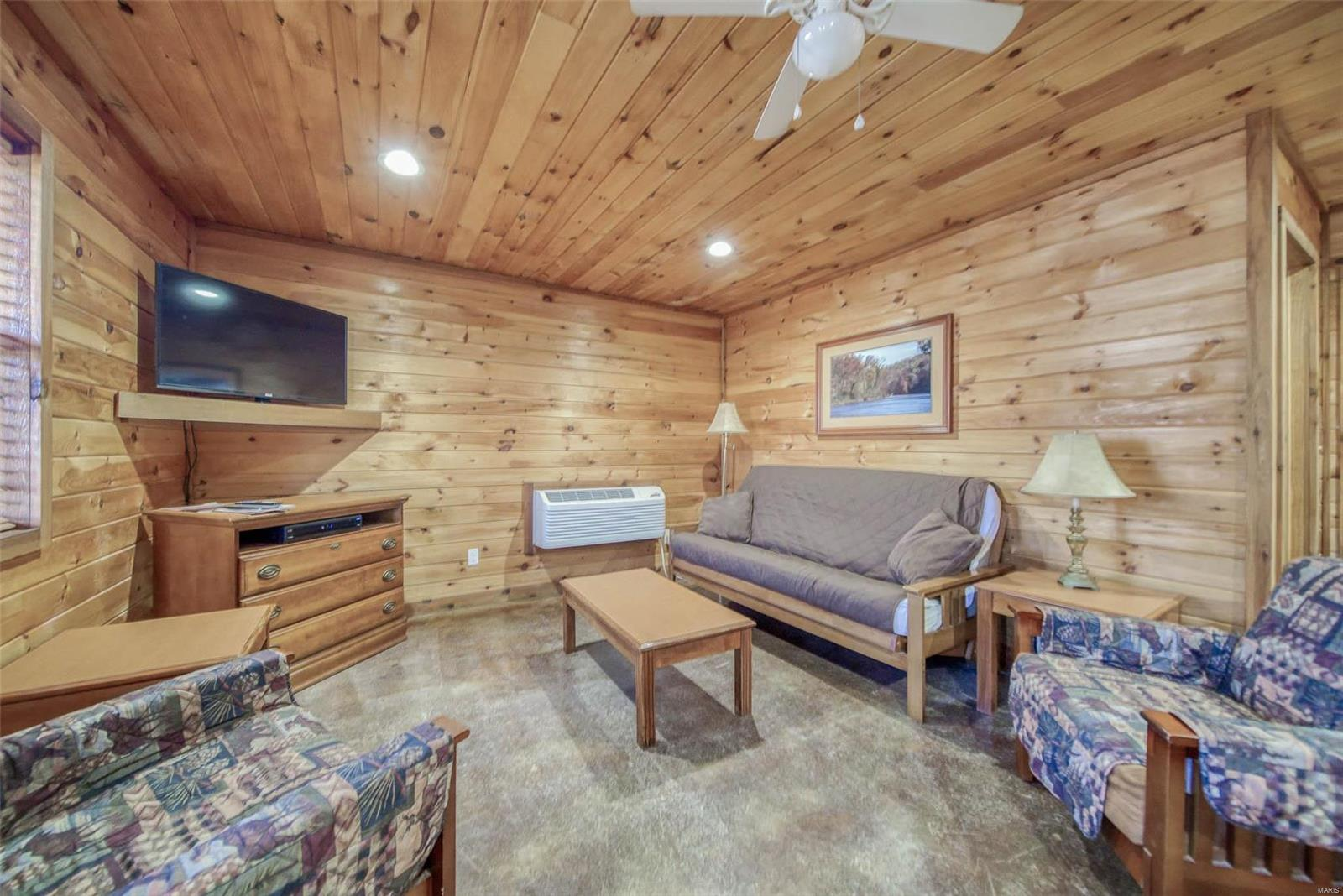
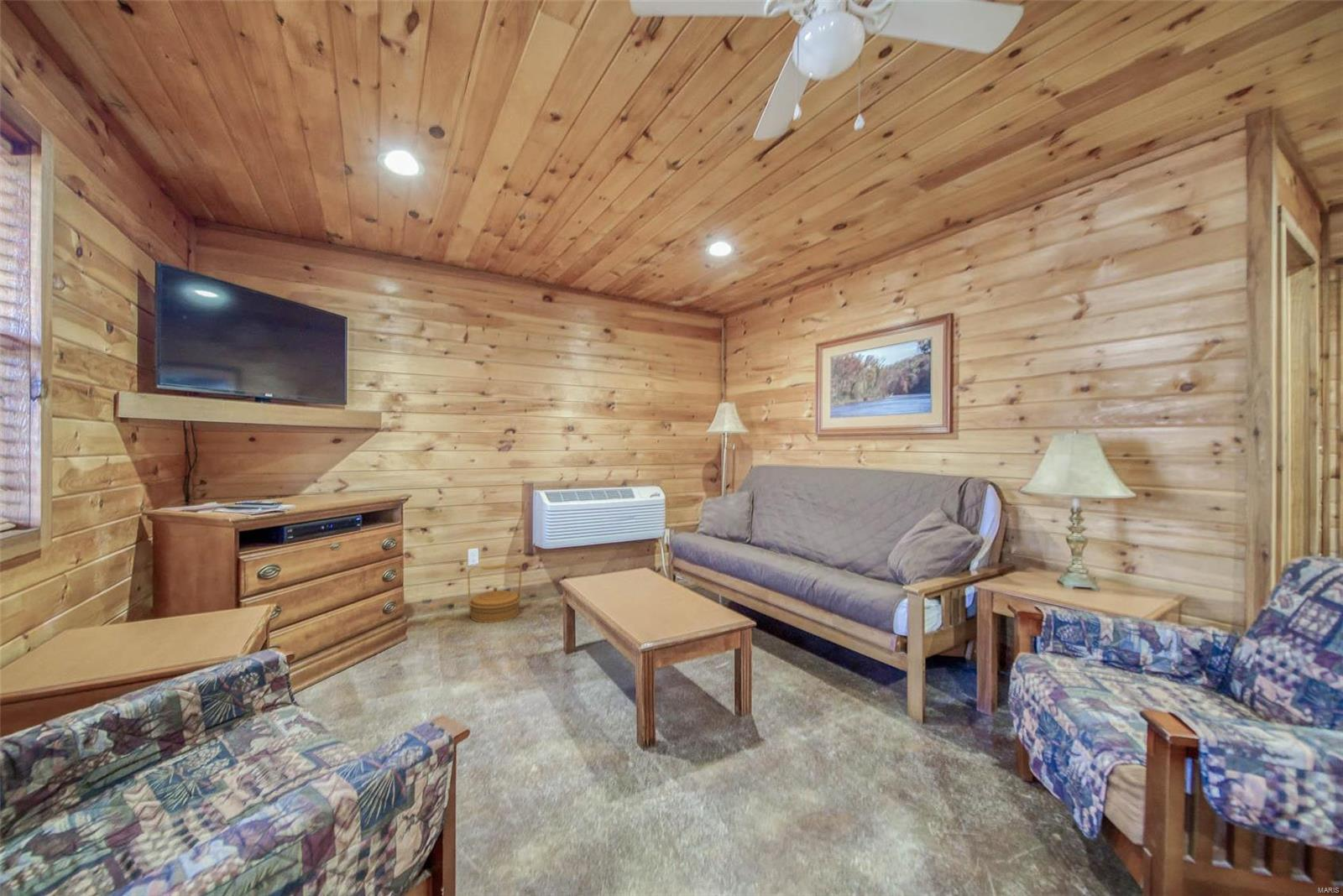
+ basket [467,561,523,624]
